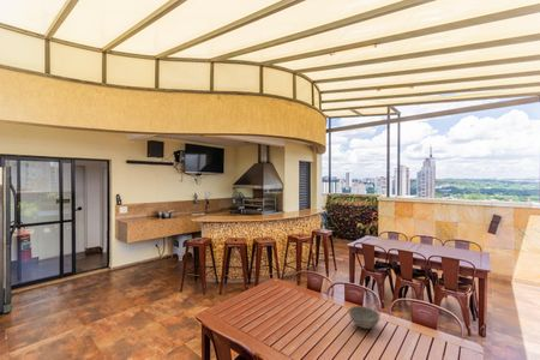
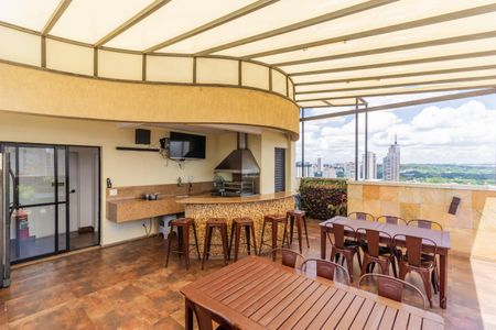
- bowl [348,305,380,330]
